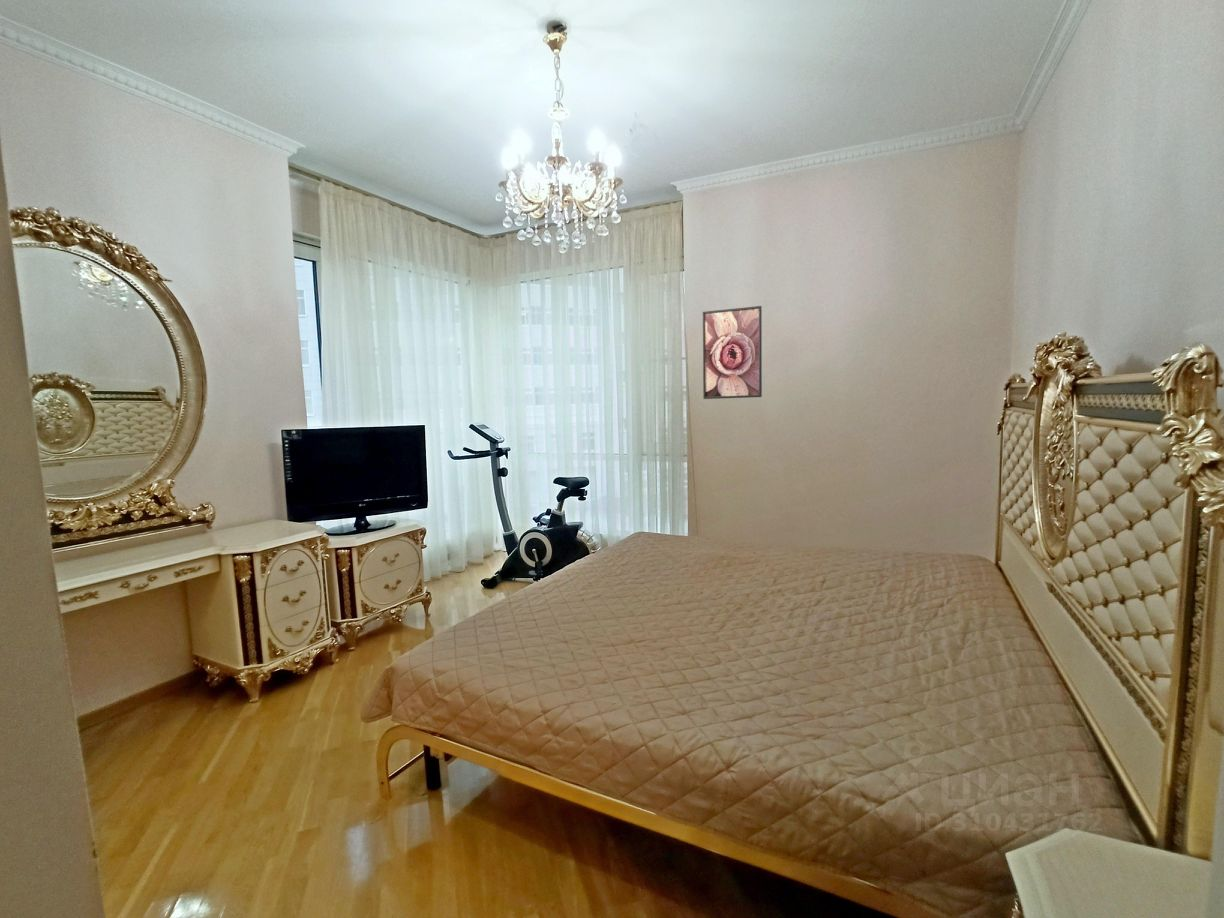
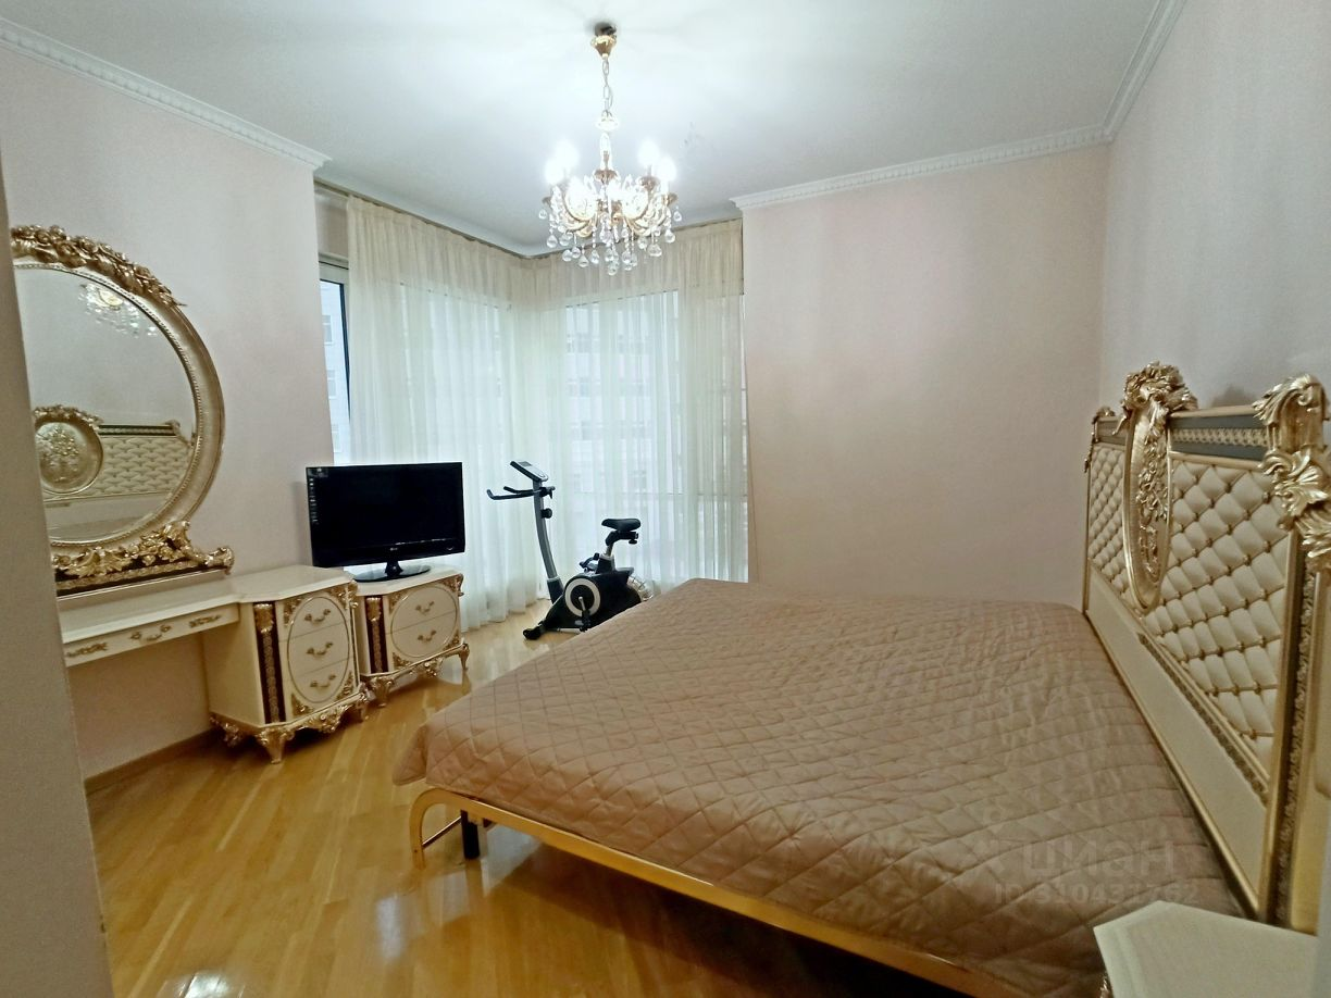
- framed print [701,305,763,400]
